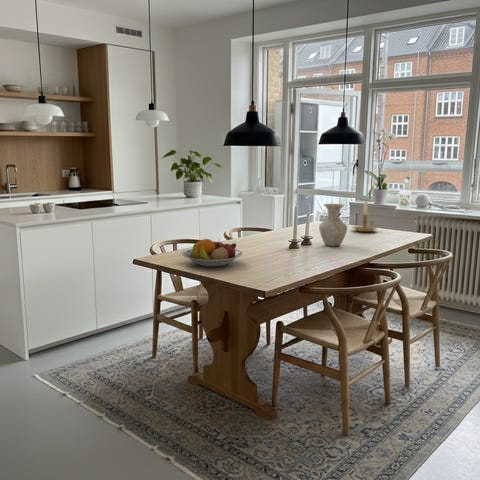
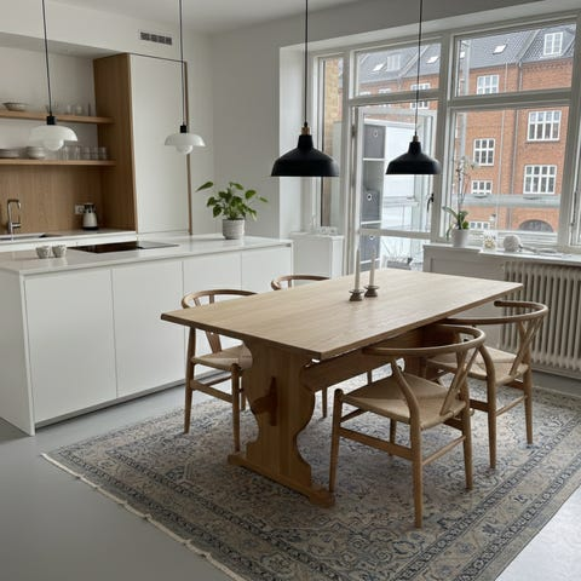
- candle holder [351,200,378,233]
- vase [318,203,348,247]
- fruit bowl [181,238,243,268]
